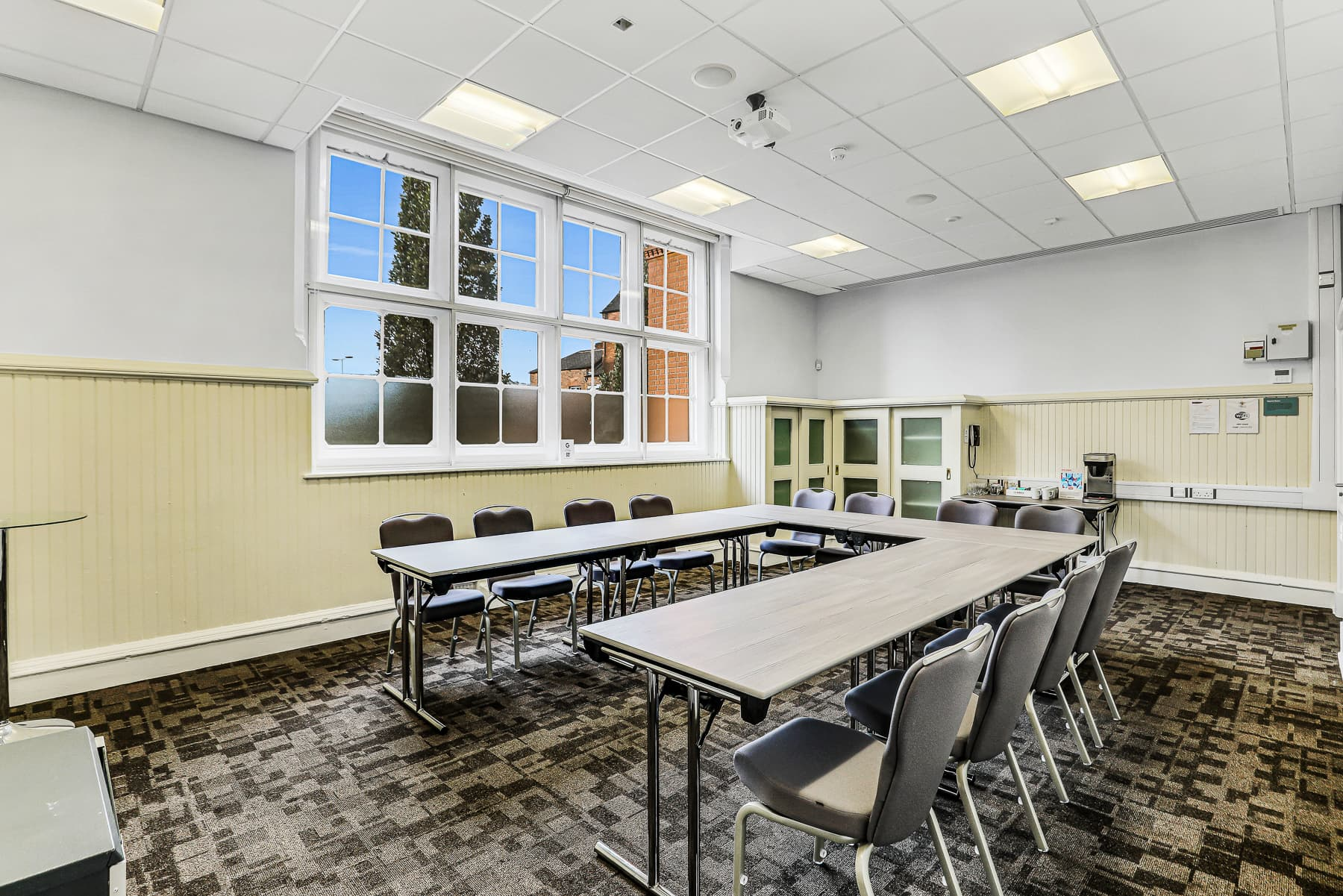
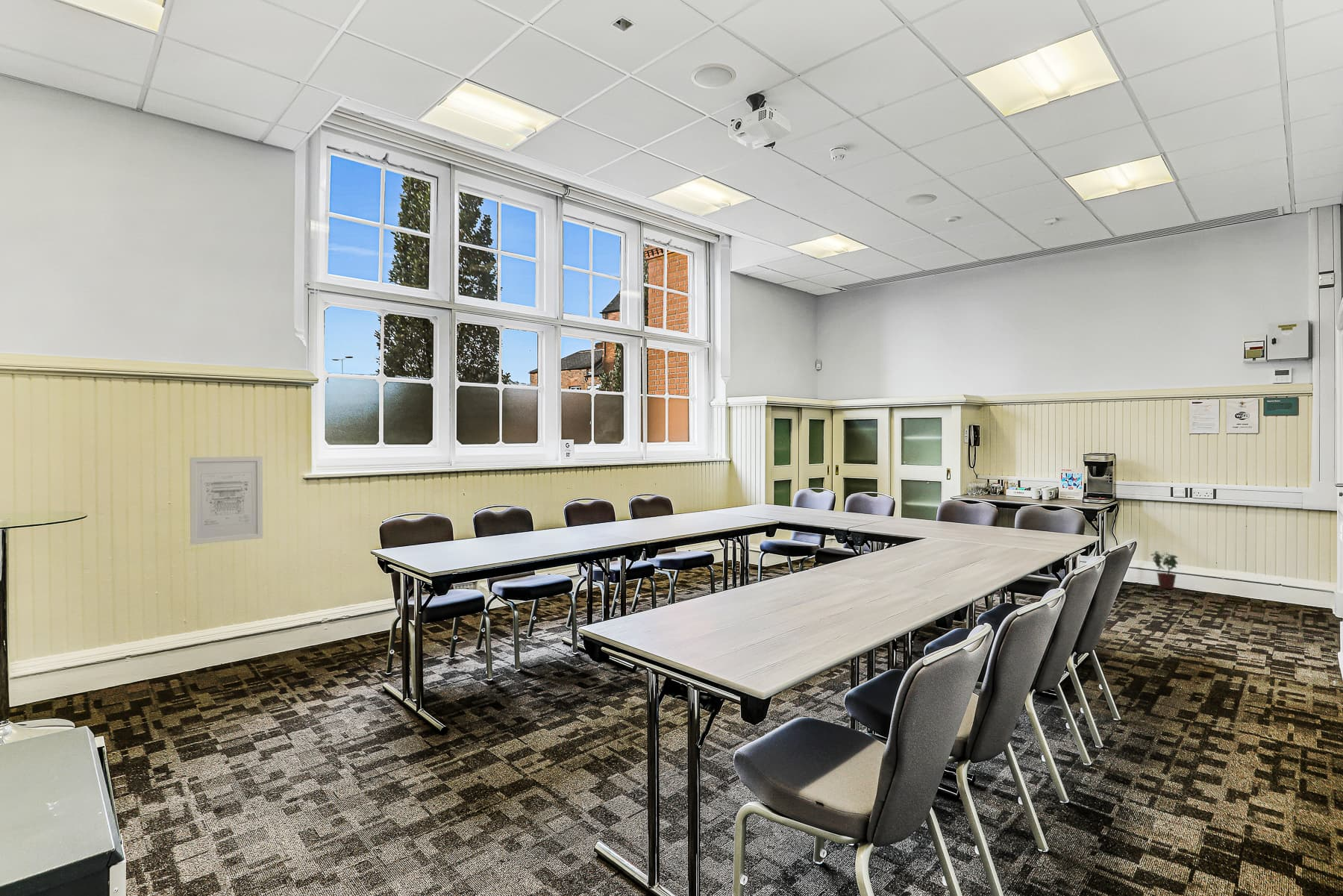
+ wall art [190,456,263,545]
+ potted plant [1150,551,1179,589]
